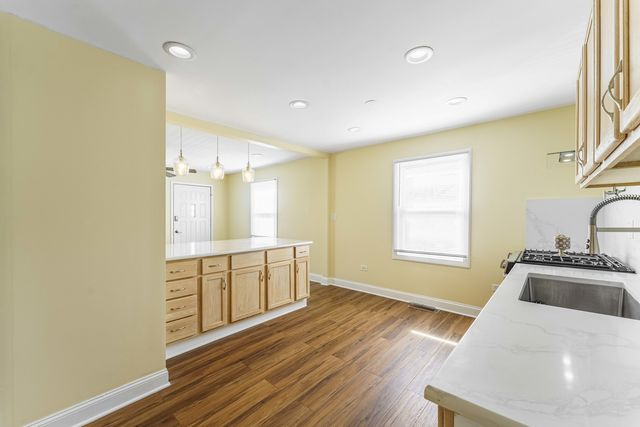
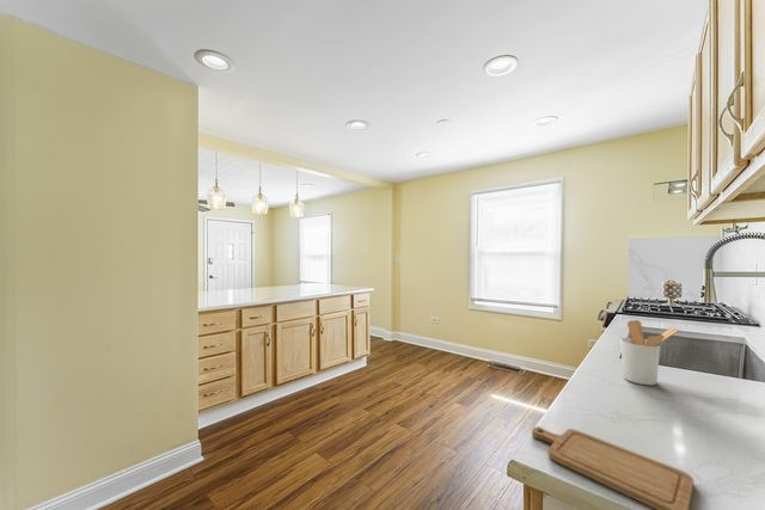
+ chopping board [531,425,694,510]
+ utensil holder [619,319,679,386]
